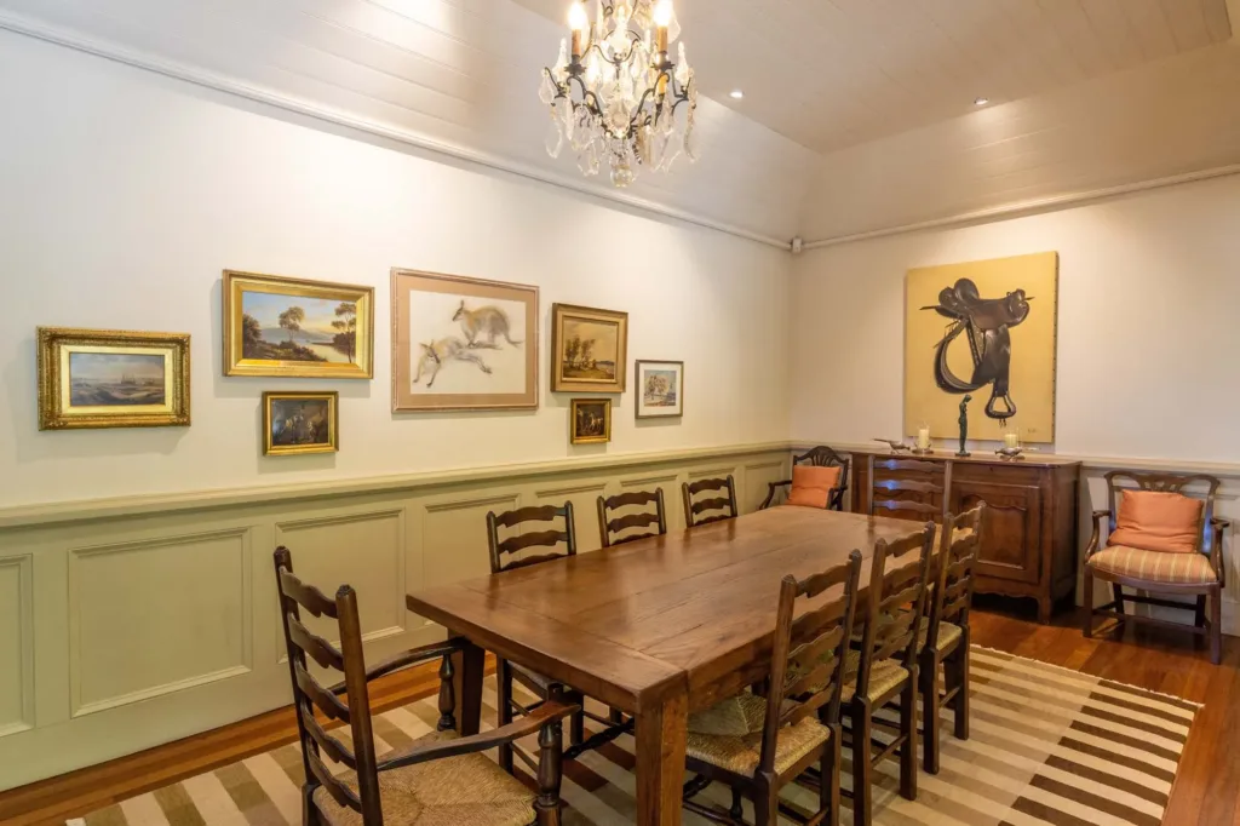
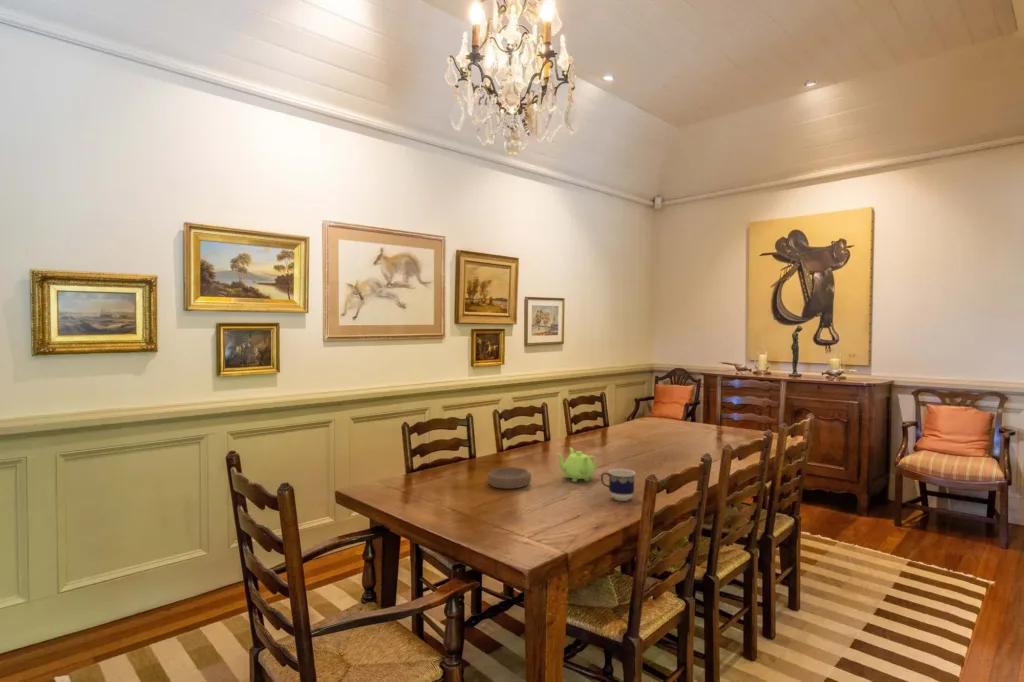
+ teapot [555,446,598,483]
+ cup [600,468,636,502]
+ bowl [487,466,532,490]
